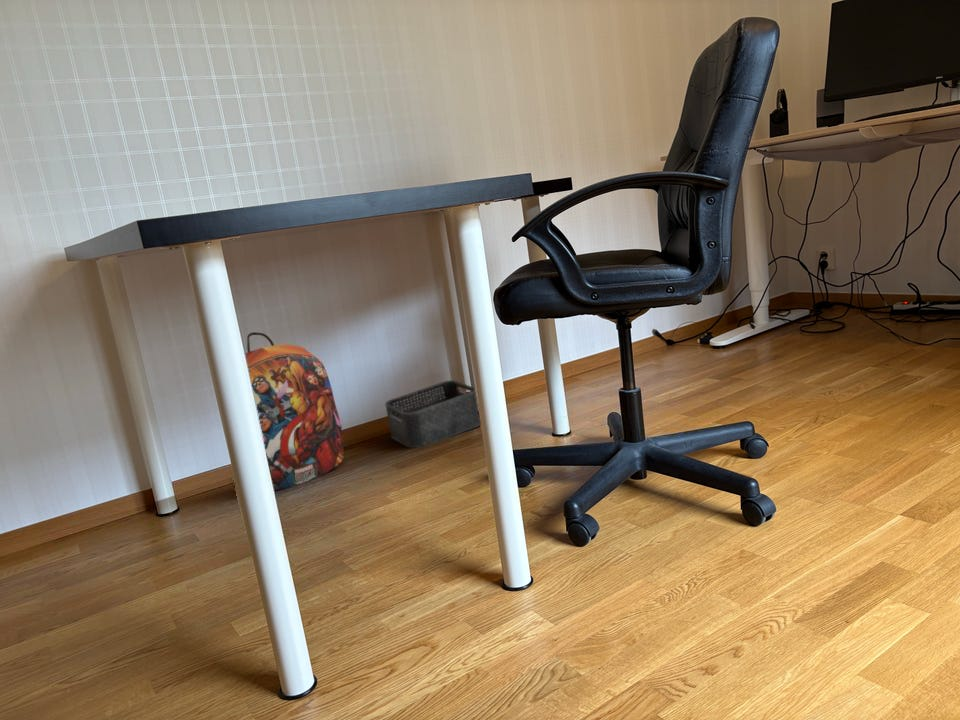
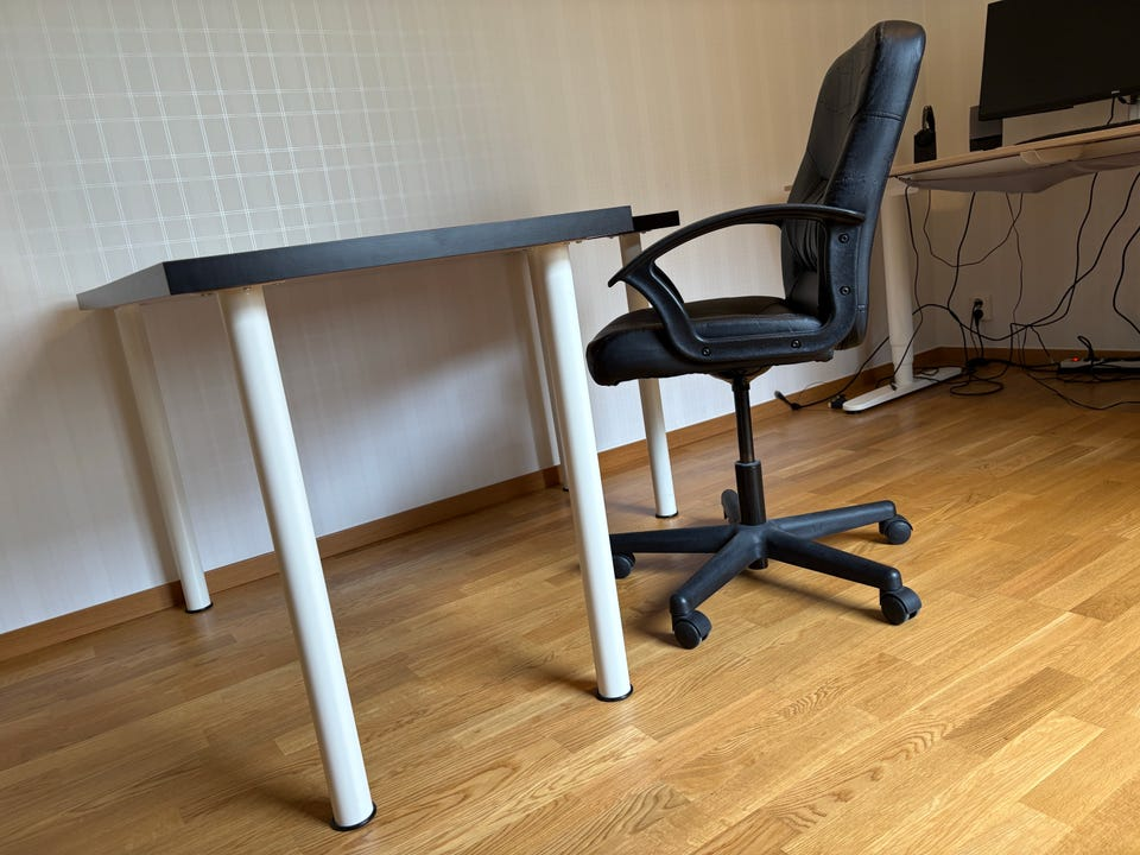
- storage bin [384,379,481,449]
- backpack [245,331,345,491]
